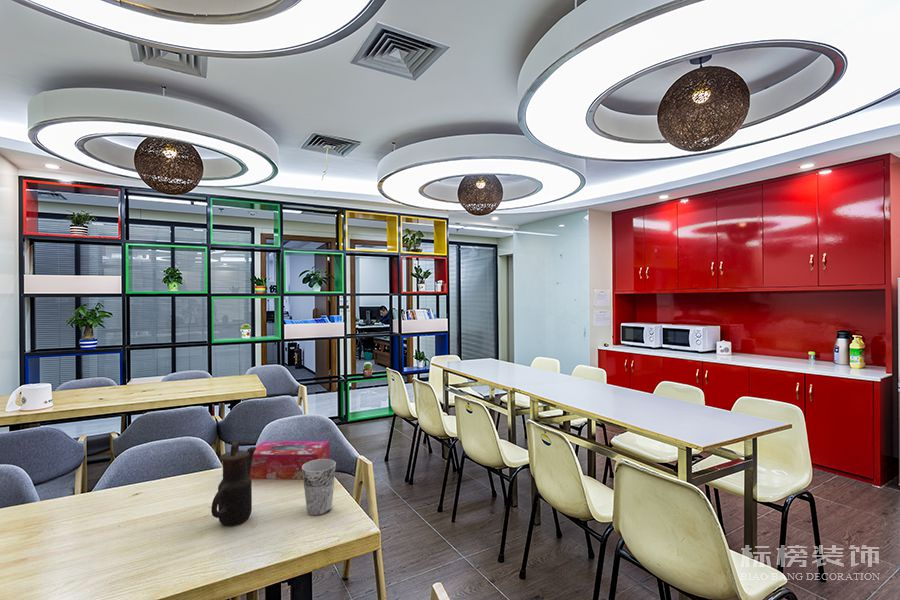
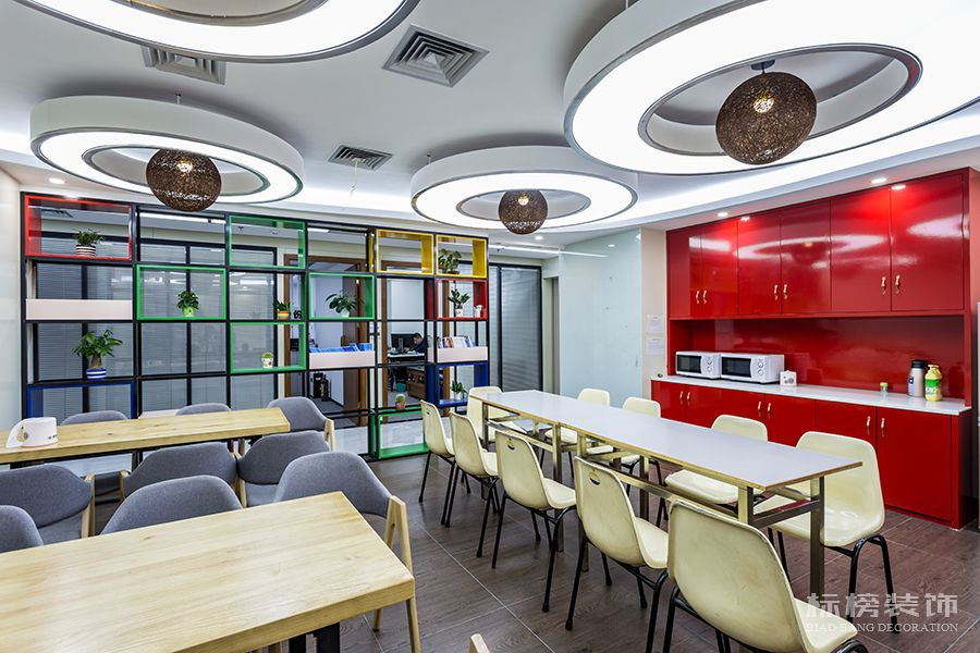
- cup [302,459,337,516]
- teapot [210,441,256,527]
- tissue box [250,440,330,480]
